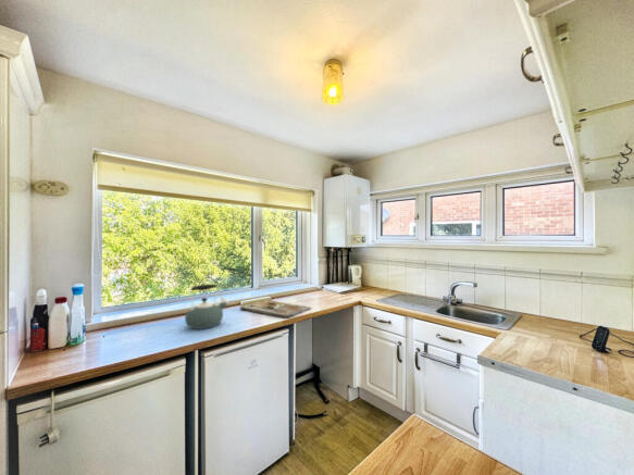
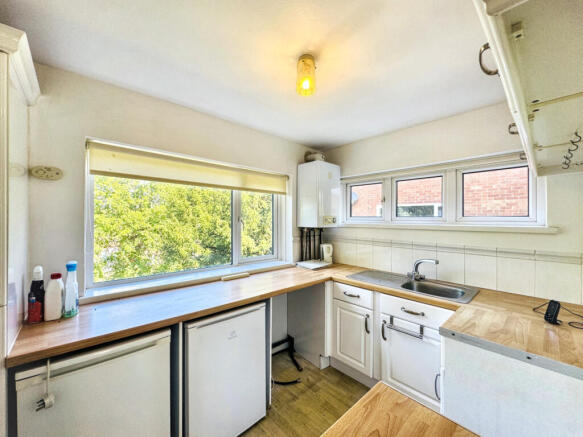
- cutting board [239,299,312,320]
- kettle [184,283,229,330]
